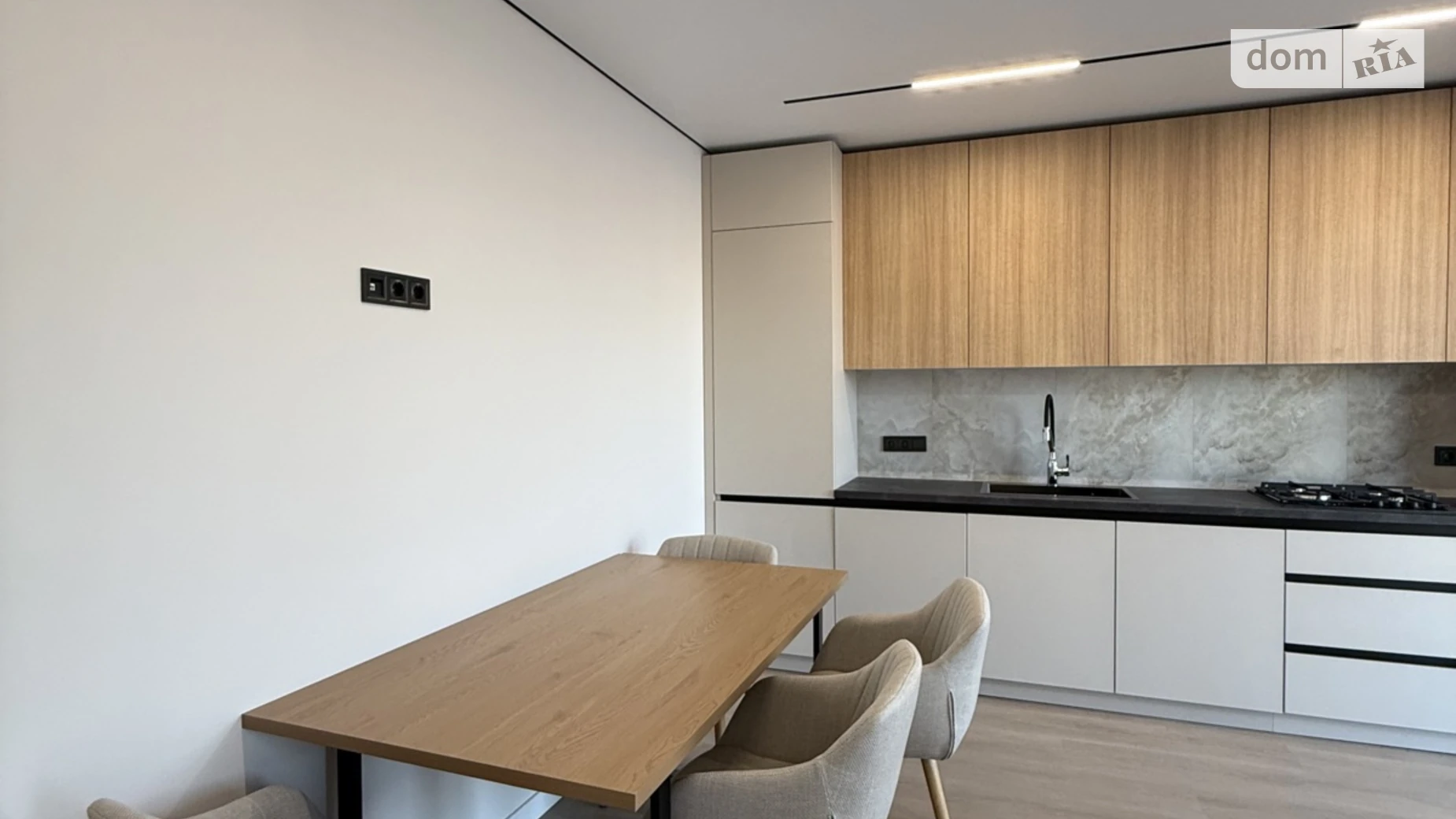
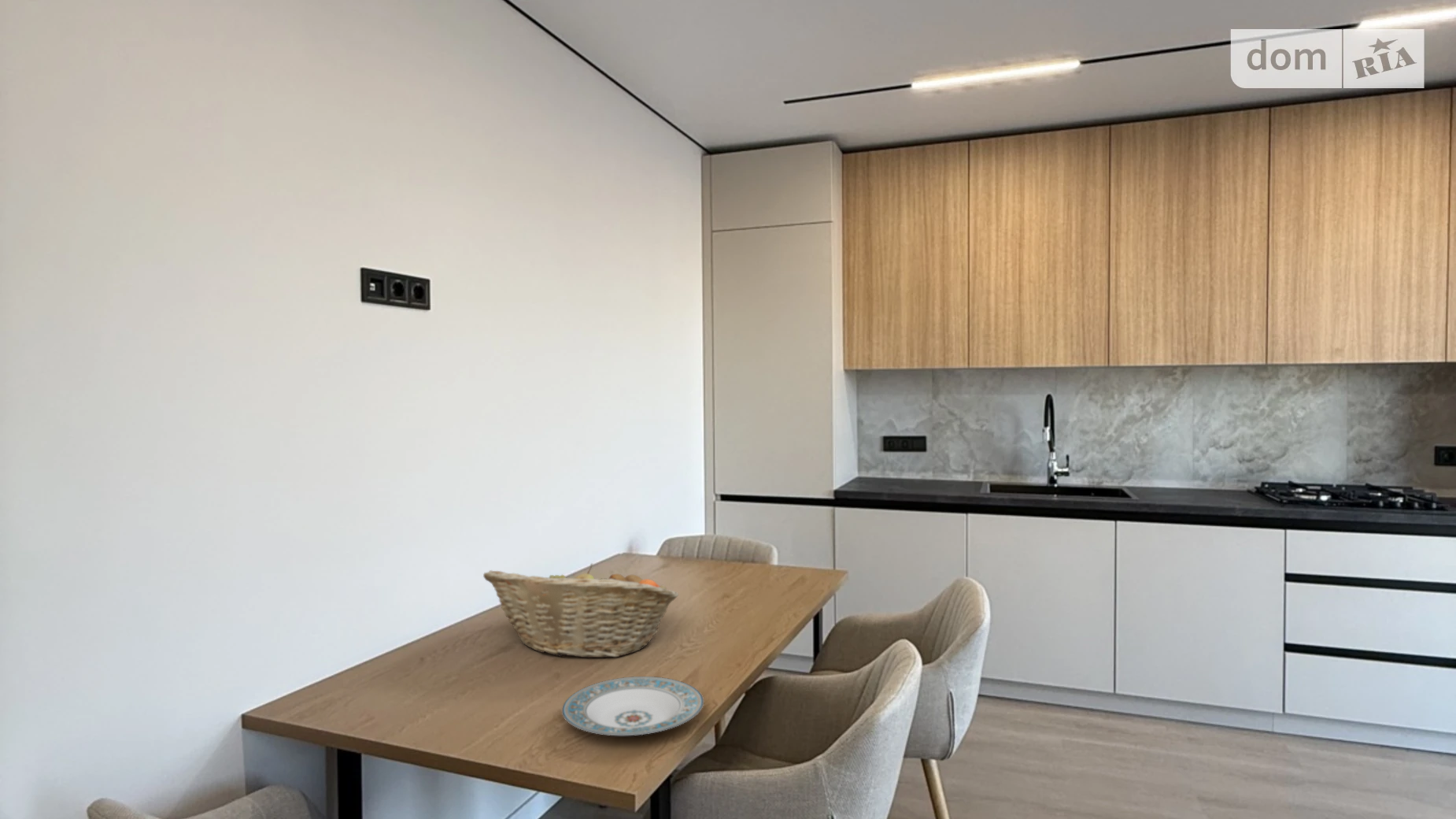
+ fruit basket [482,562,679,658]
+ plate [561,676,704,736]
